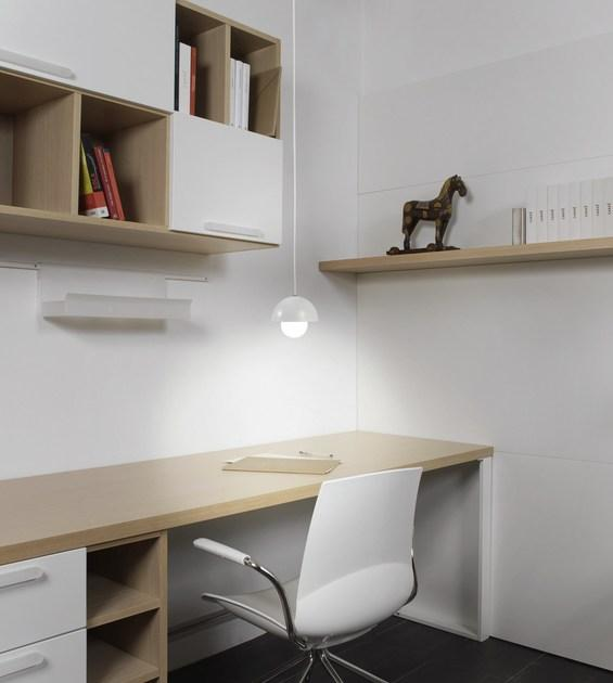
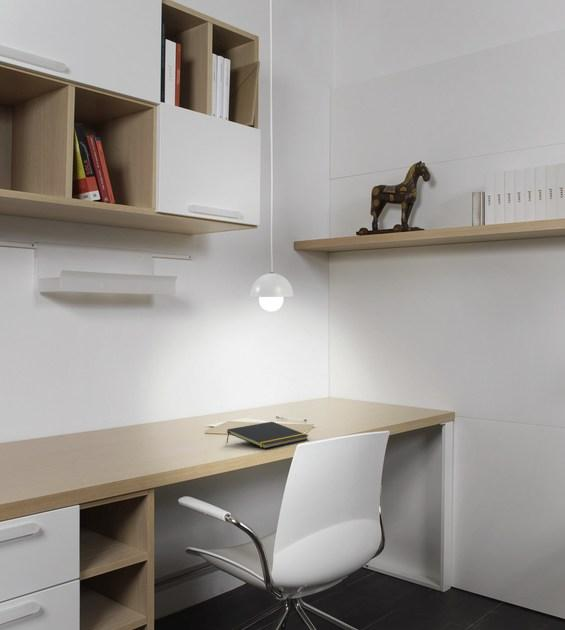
+ notepad [225,421,309,449]
